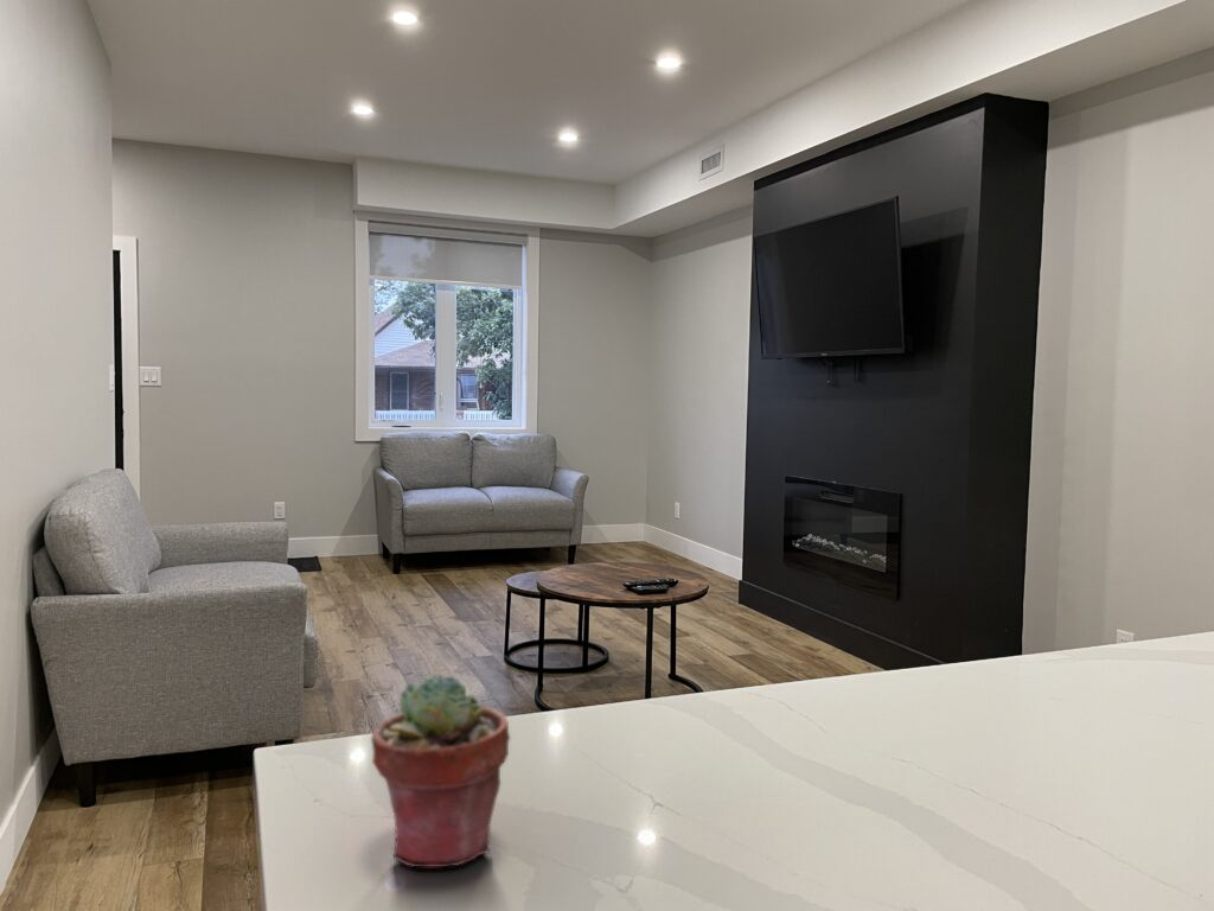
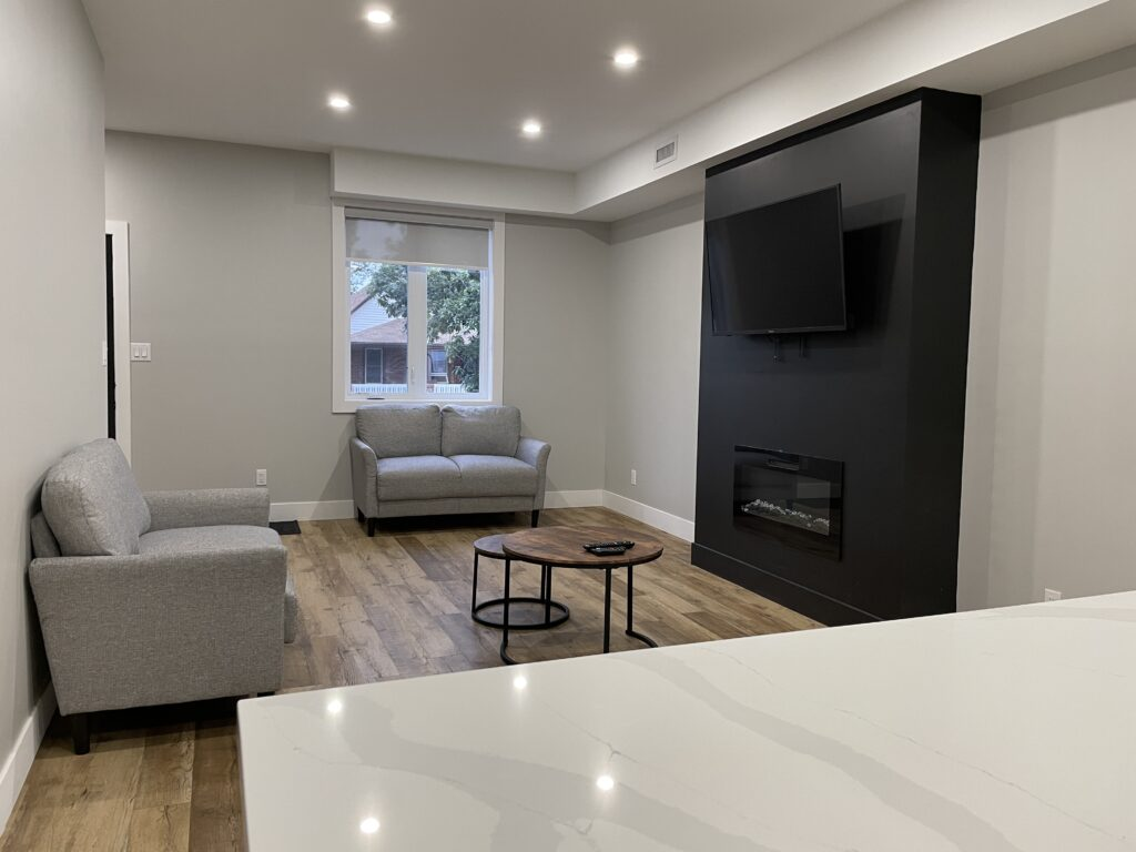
- potted succulent [370,673,511,868]
